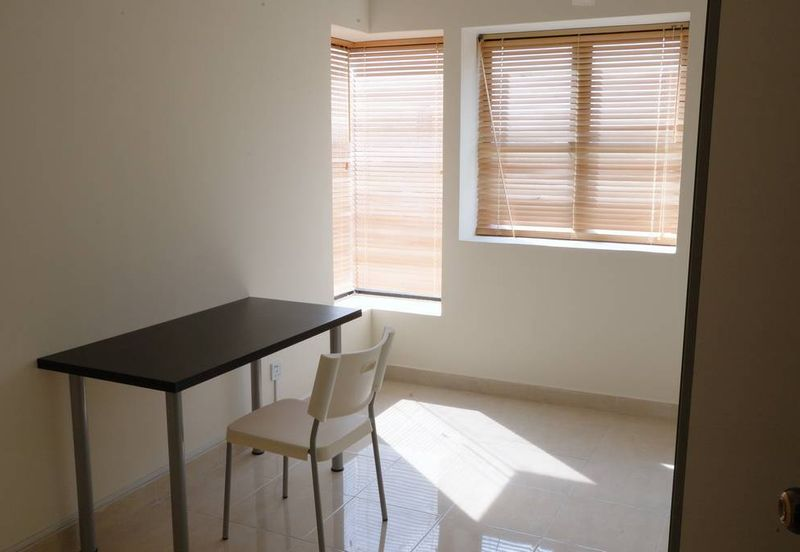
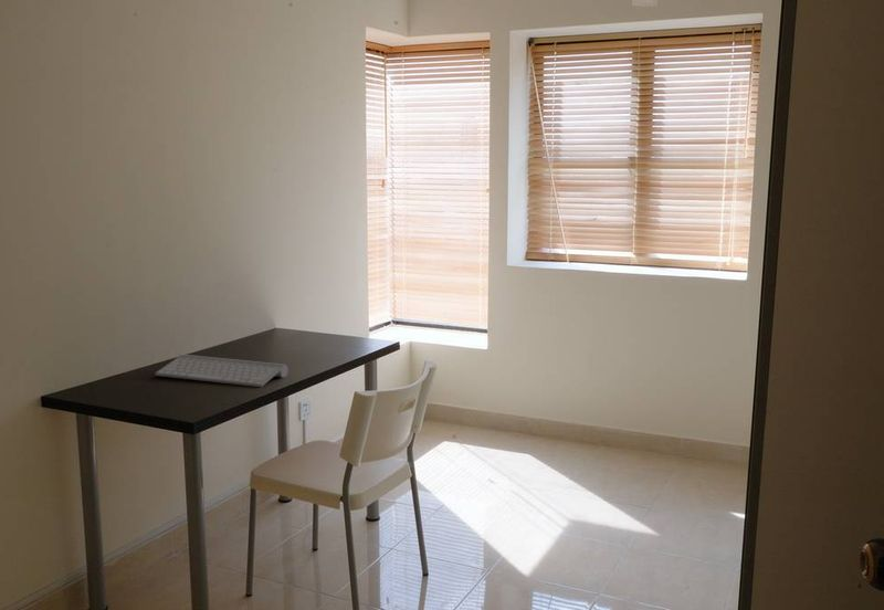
+ keyboard [154,354,290,388]
